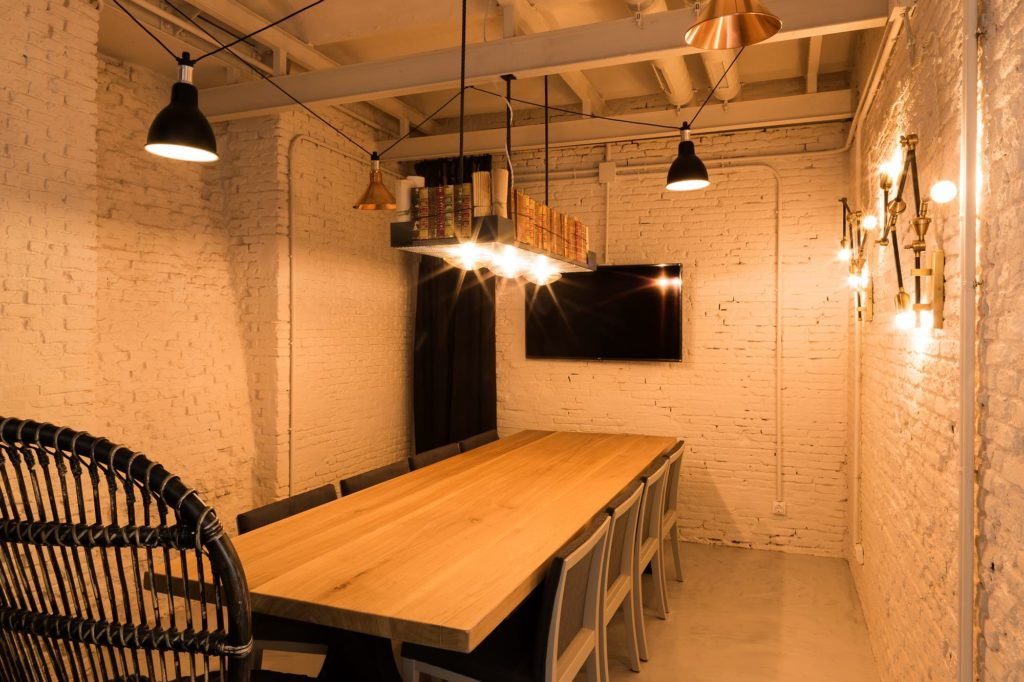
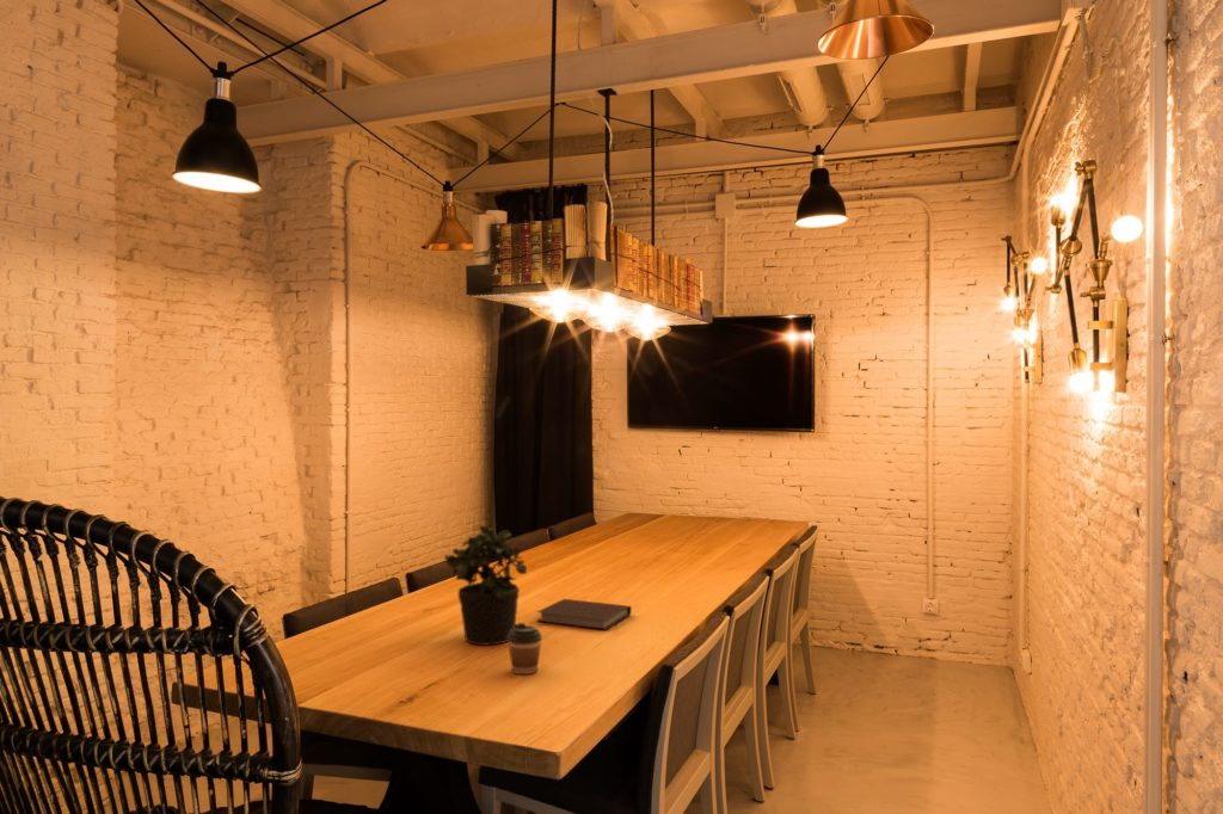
+ potted plant [443,524,528,646]
+ notebook [536,598,632,631]
+ coffee cup [508,622,543,676]
